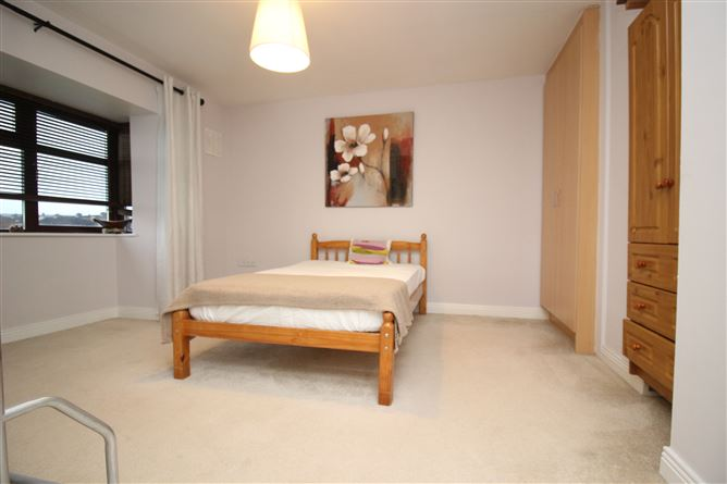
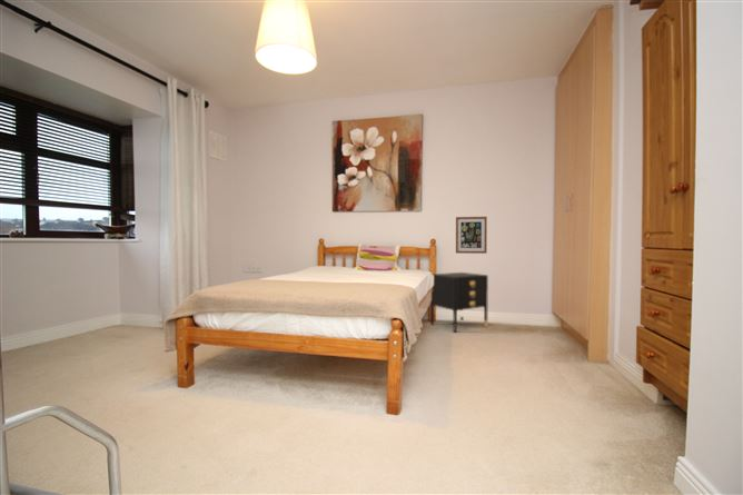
+ nightstand [429,271,489,334]
+ wall art [455,216,488,255]
